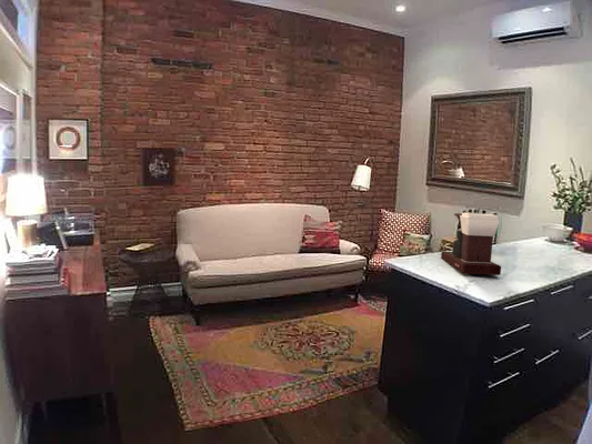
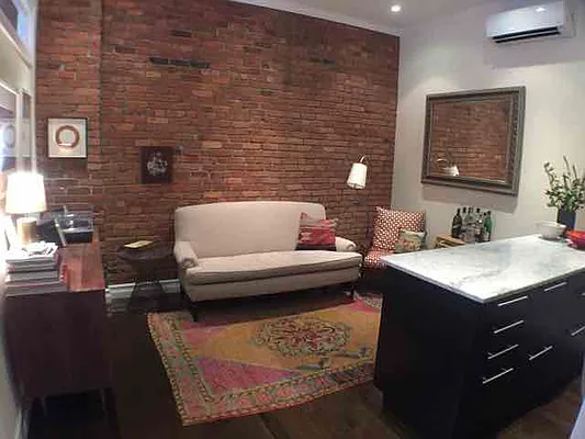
- coffee maker [440,211,502,276]
